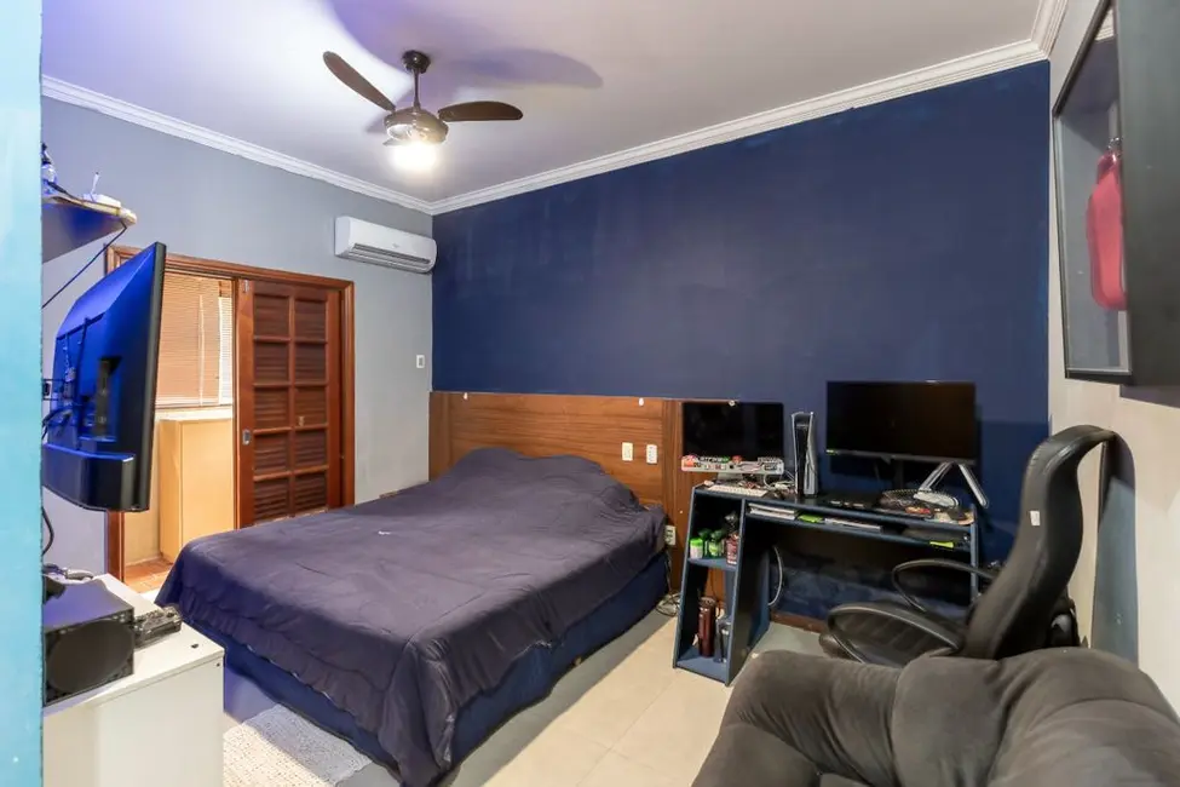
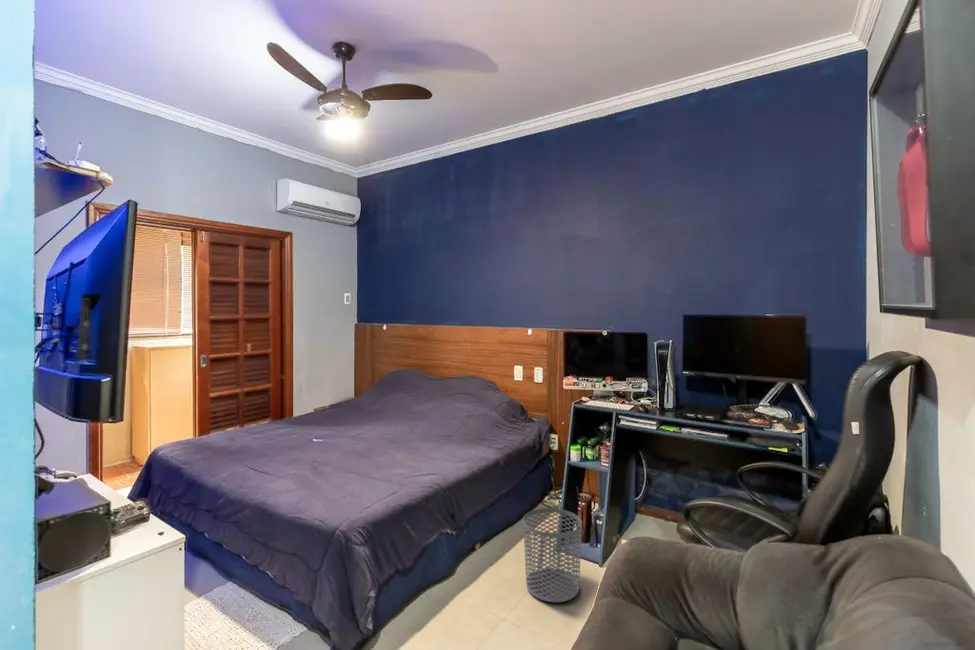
+ waste bin [522,507,583,603]
